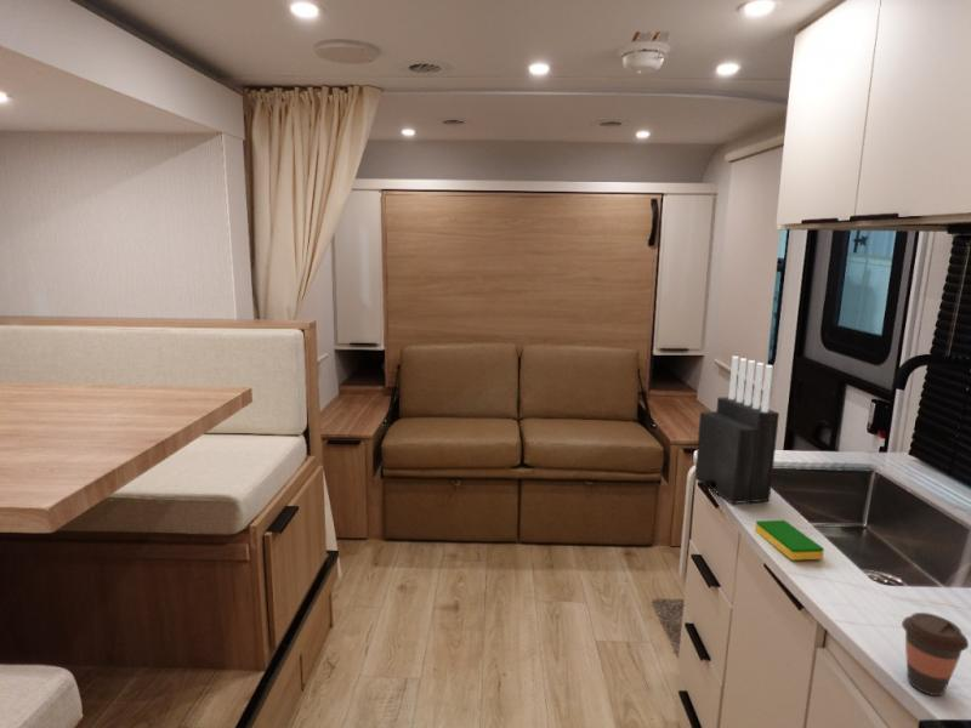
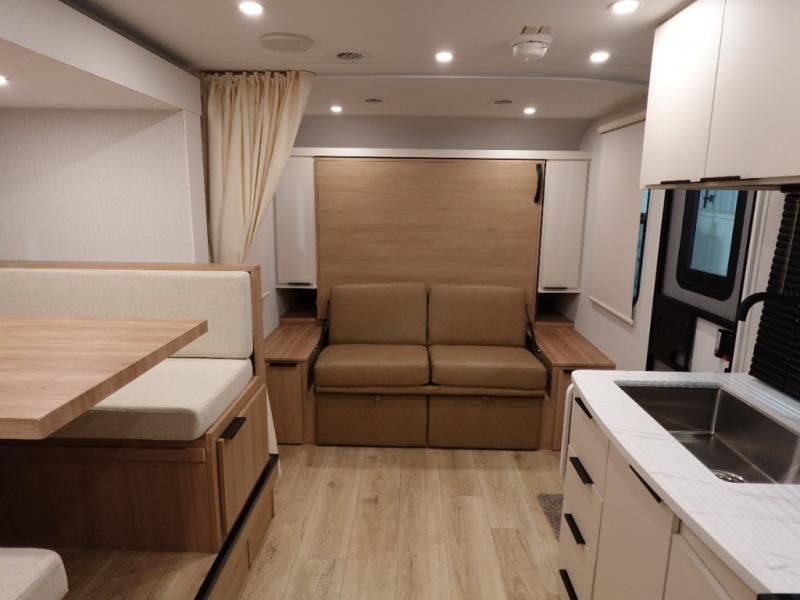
- dish sponge [754,519,825,562]
- knife block [694,356,780,505]
- coffee cup [901,612,970,696]
